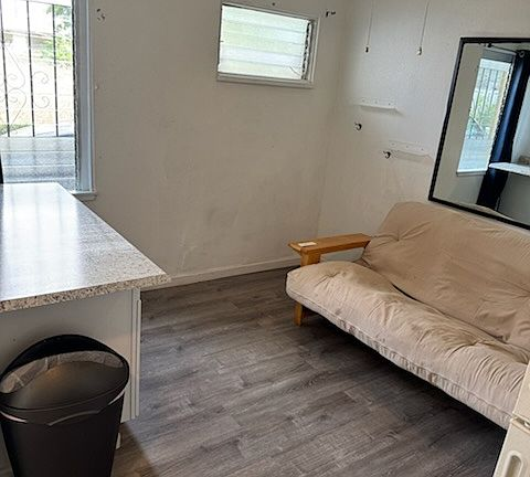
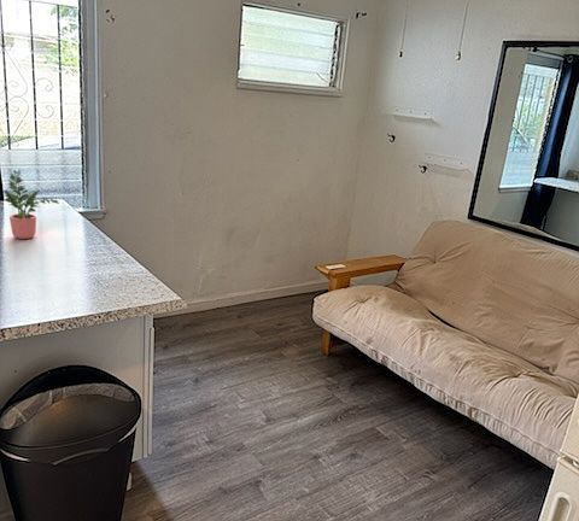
+ potted plant [2,169,60,240]
